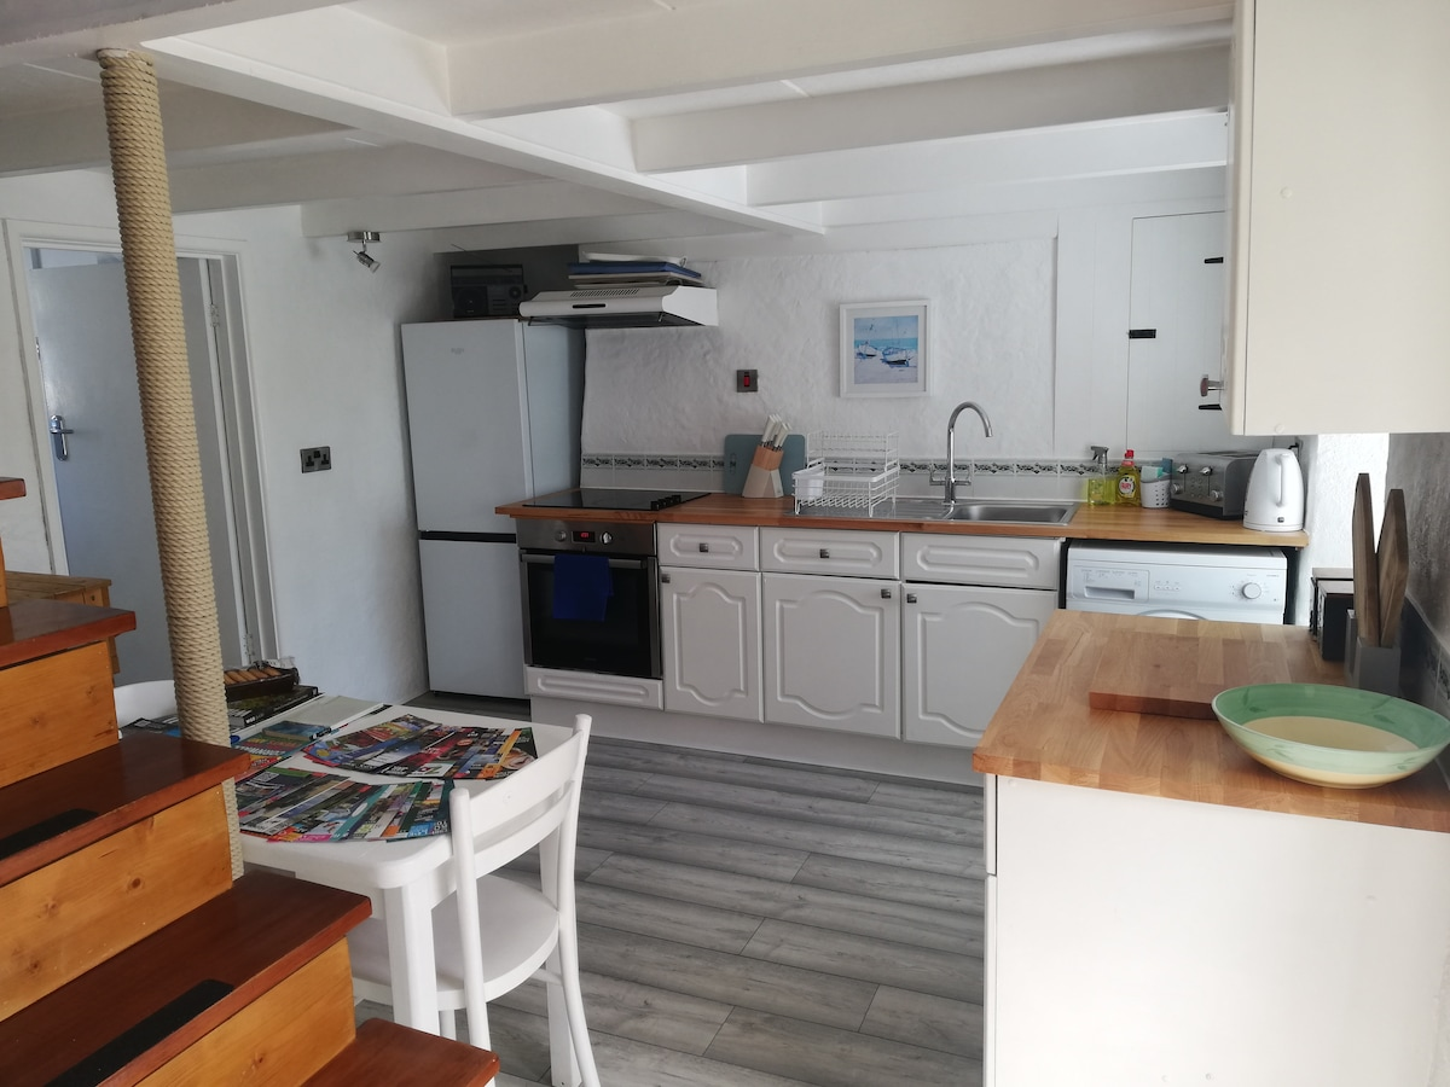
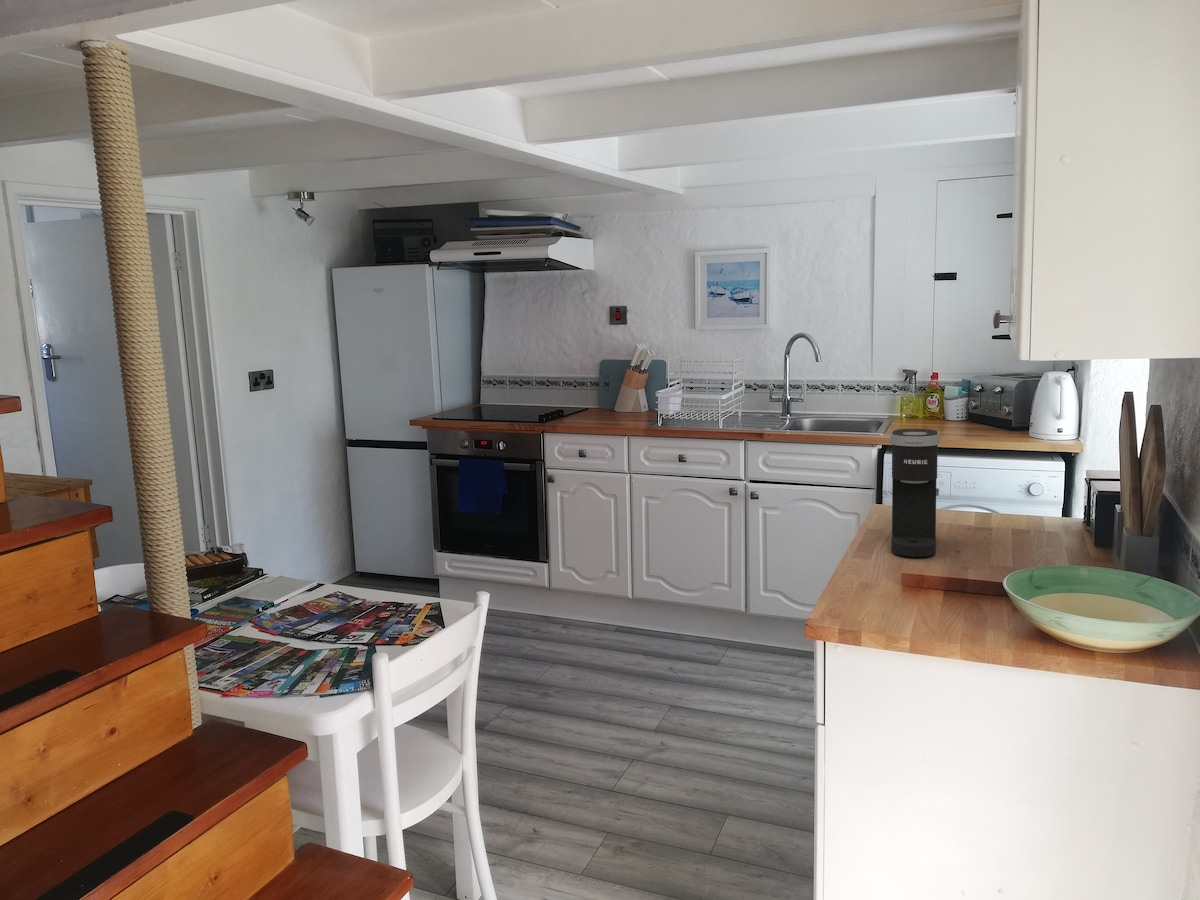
+ coffee maker [889,428,941,558]
